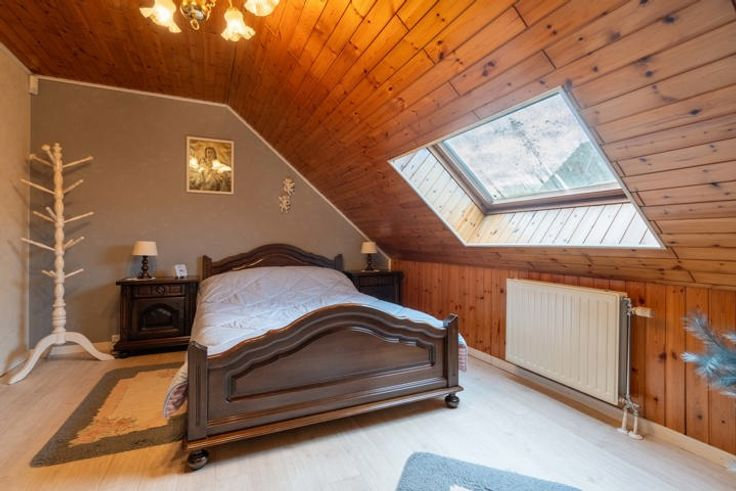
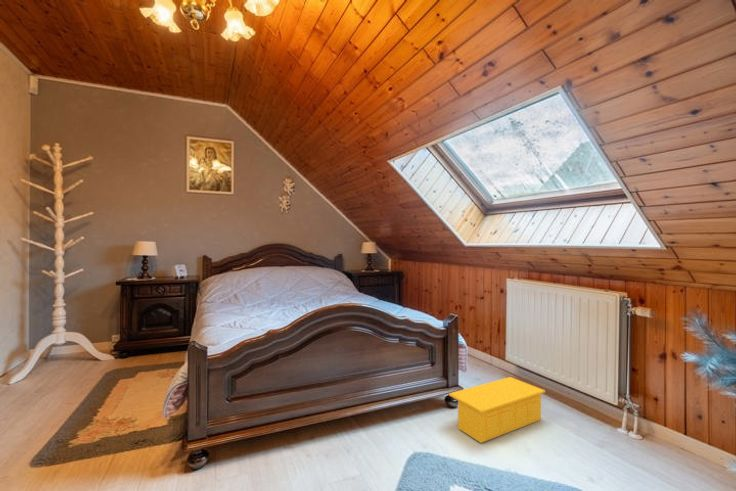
+ storage bin [448,376,546,444]
